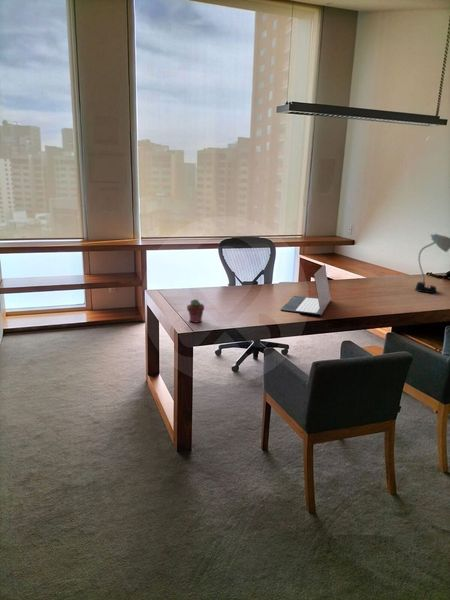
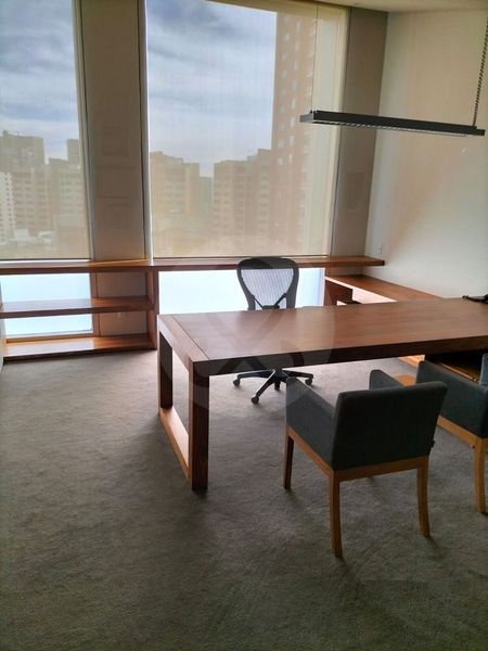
- potted succulent [186,298,205,324]
- laptop [280,264,332,317]
- desk lamp [414,233,450,294]
